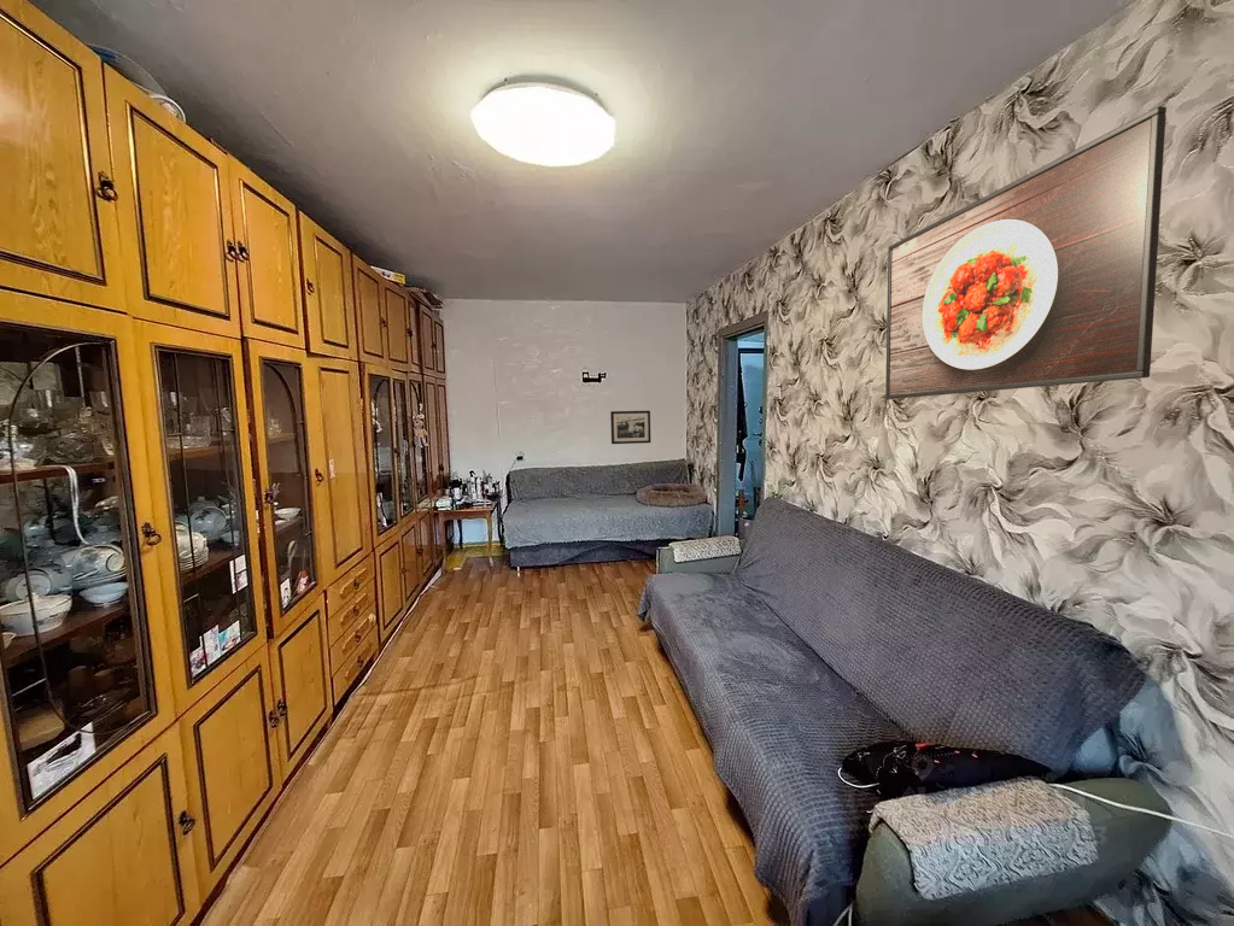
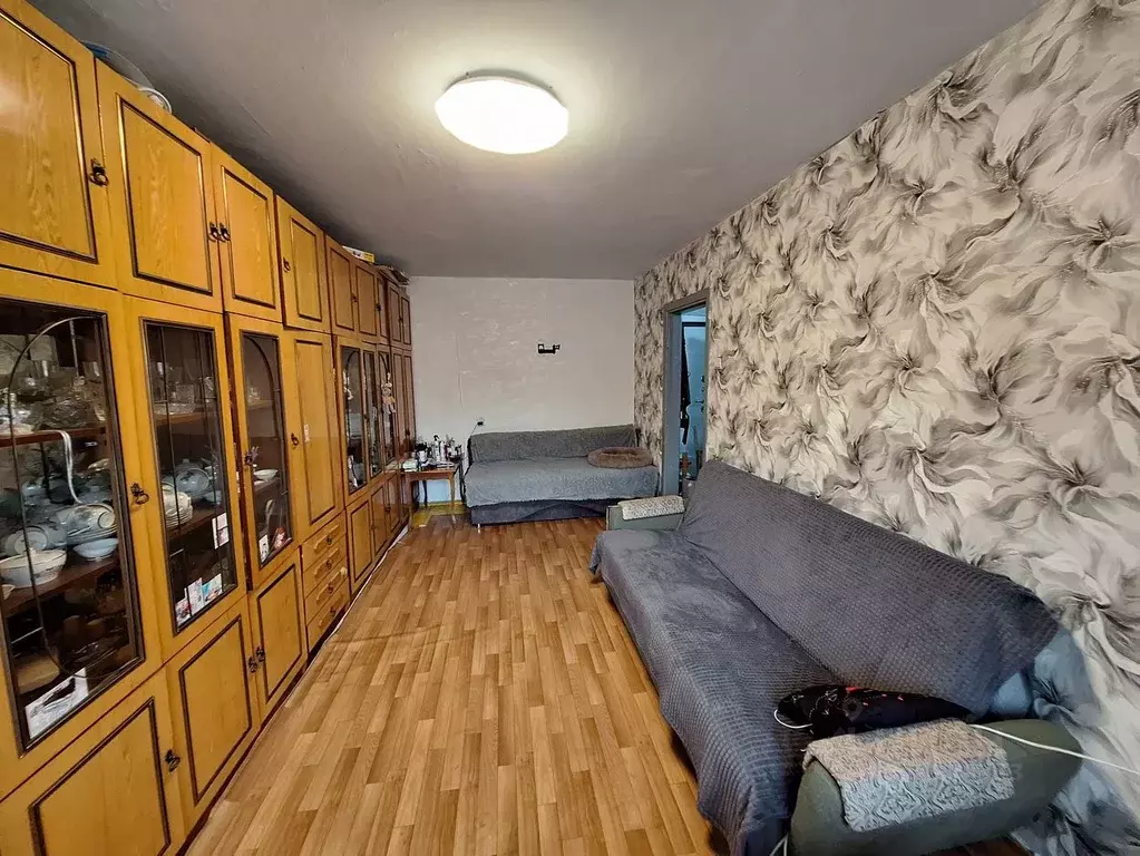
- picture frame [609,410,651,445]
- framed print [884,105,1168,400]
